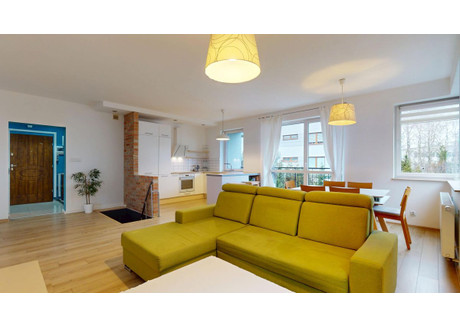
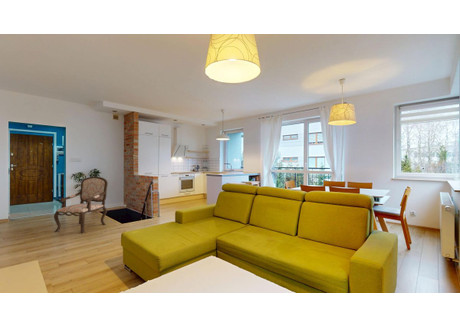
+ armchair [53,176,109,234]
